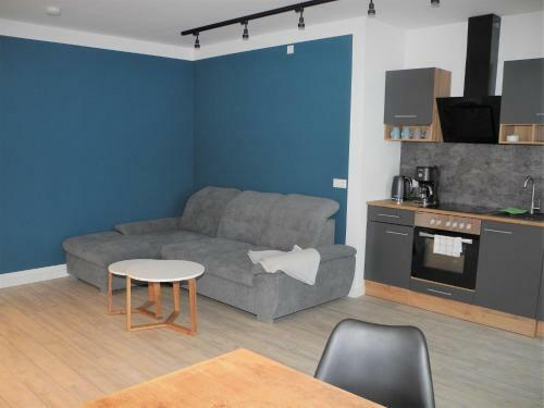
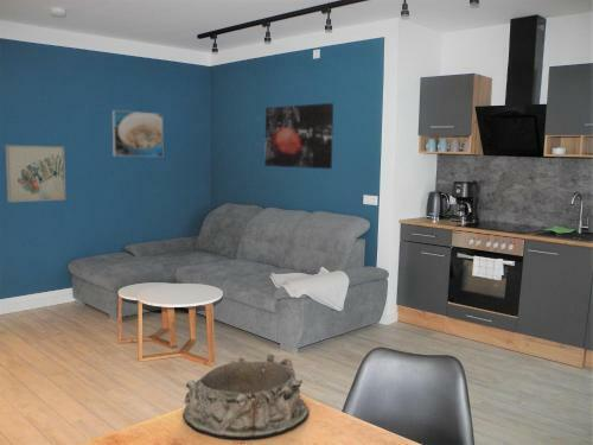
+ wall art [263,102,334,170]
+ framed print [111,109,164,158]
+ wall art [5,144,66,203]
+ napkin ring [181,352,310,440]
